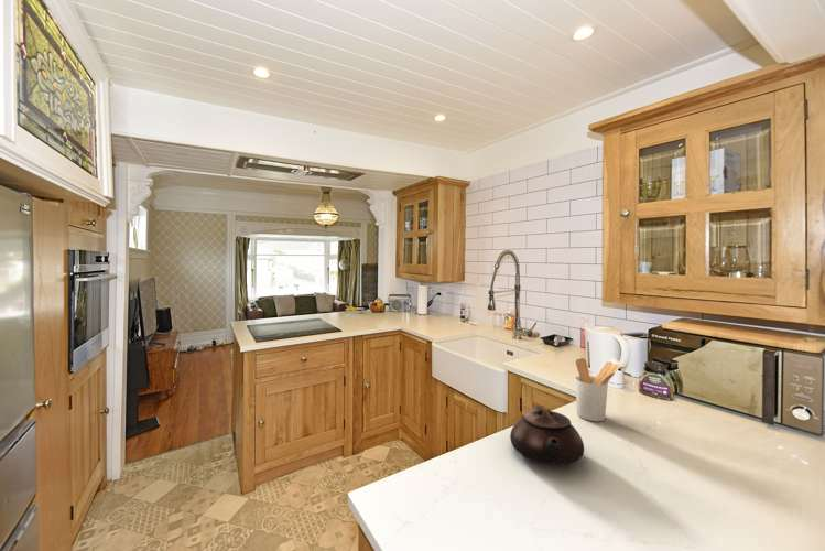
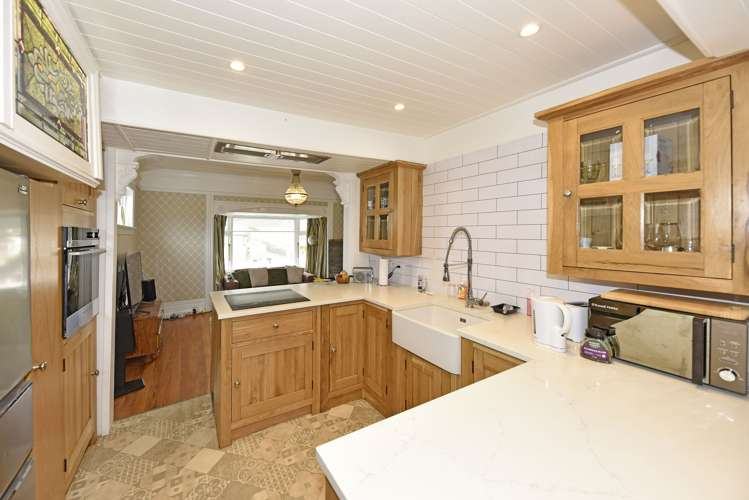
- utensil holder [574,357,621,422]
- teapot [509,403,585,466]
